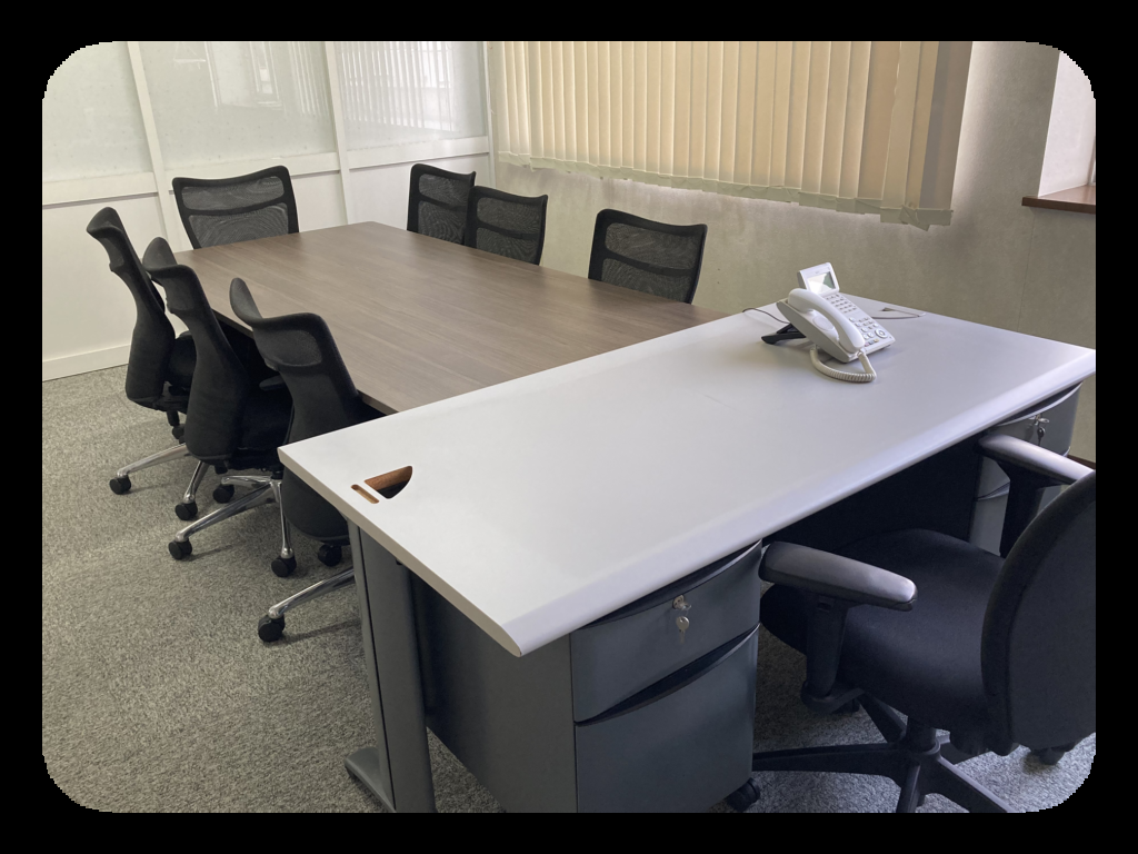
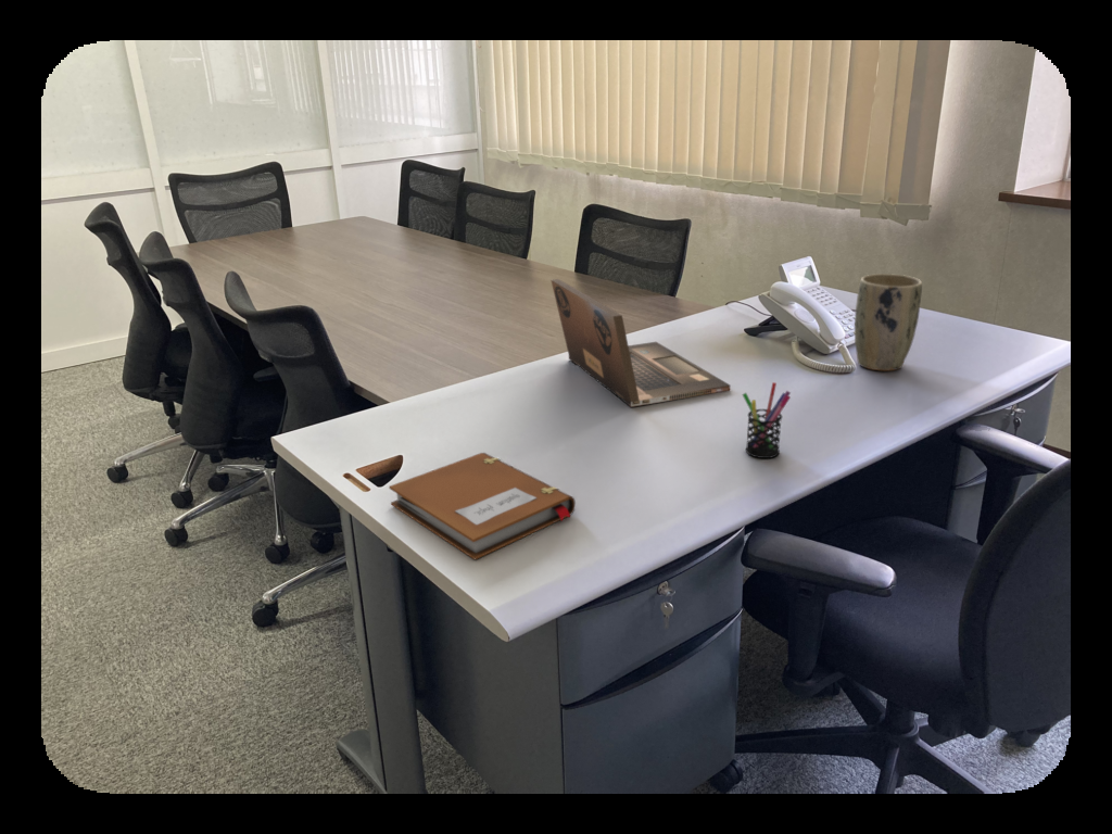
+ laptop [551,278,731,408]
+ plant pot [854,273,923,371]
+ notebook [388,452,577,560]
+ pen holder [742,381,792,459]
